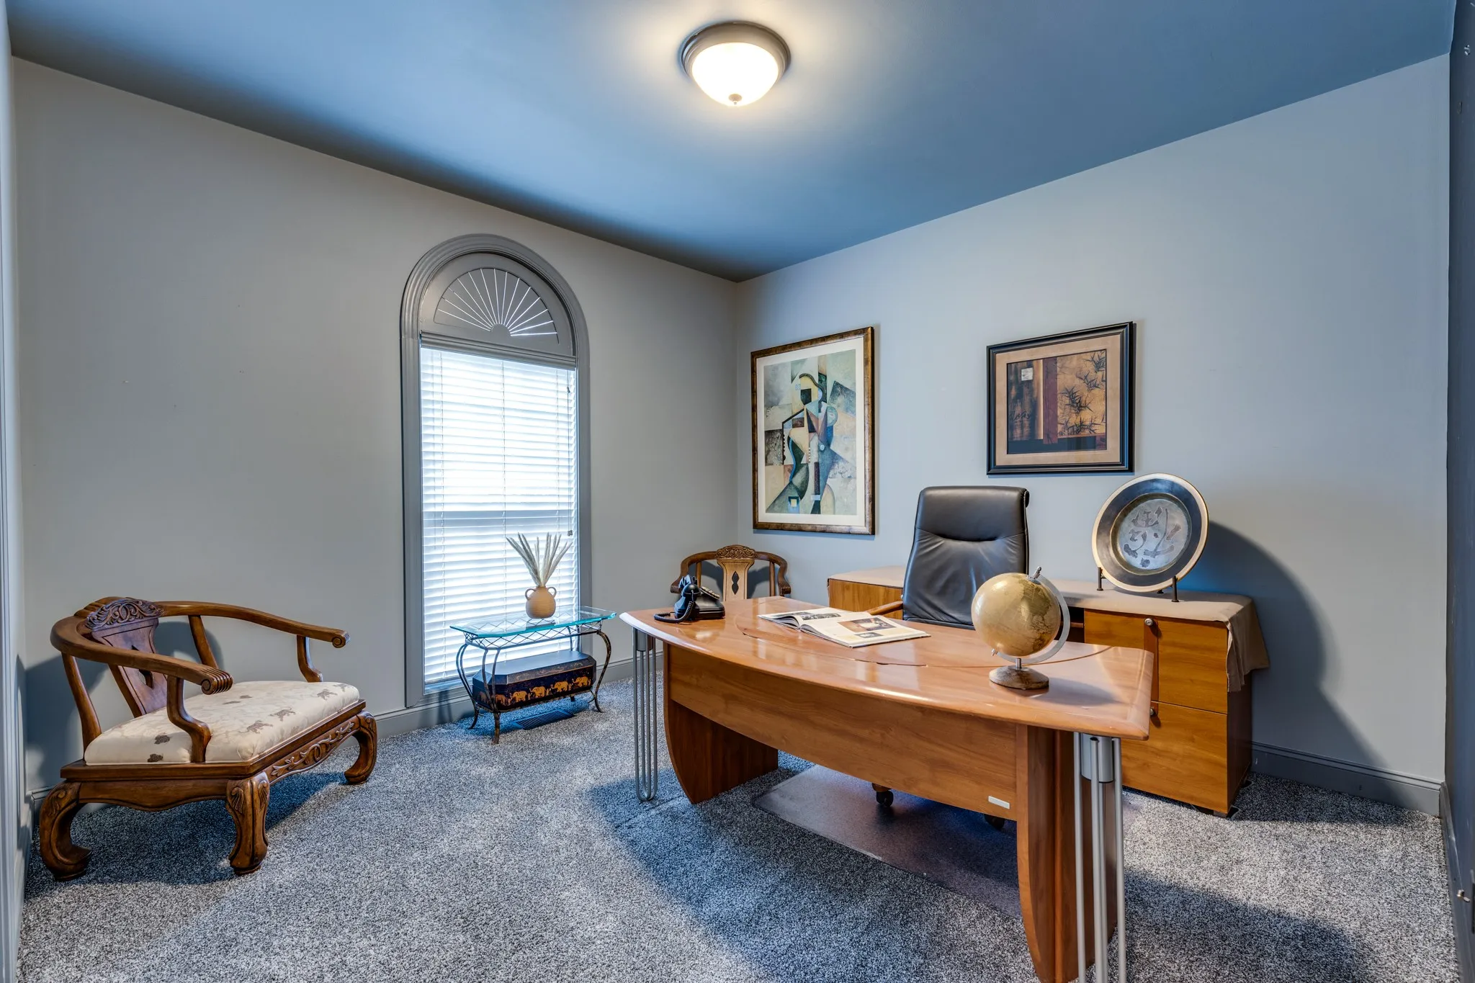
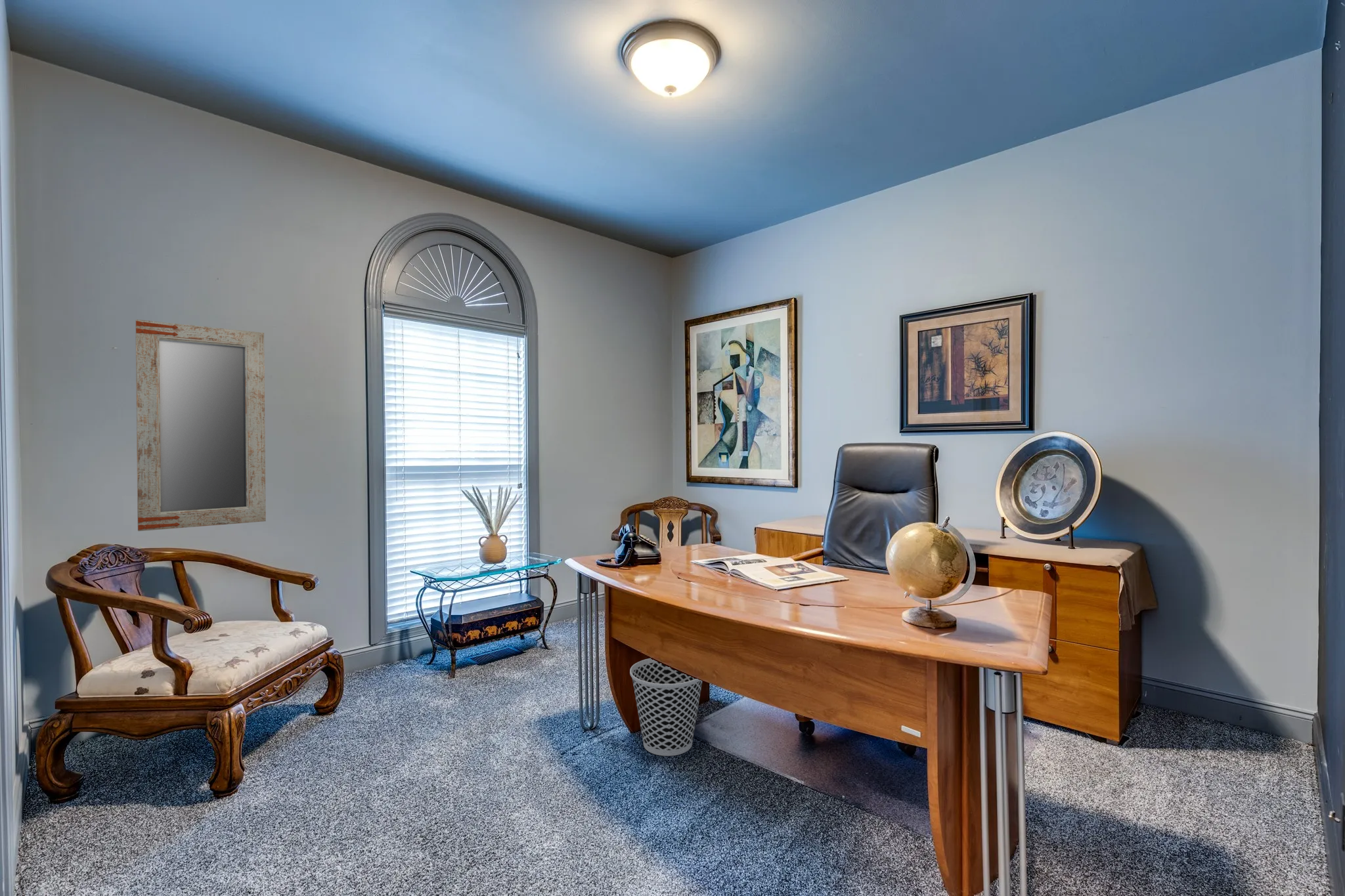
+ wastebasket [629,658,703,757]
+ home mirror [135,319,267,532]
